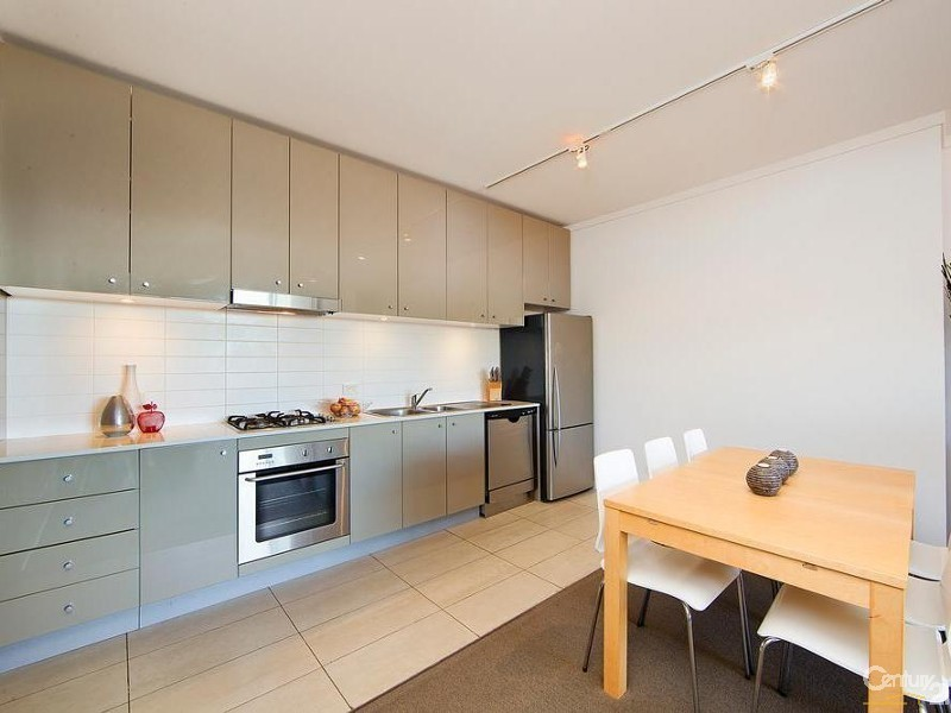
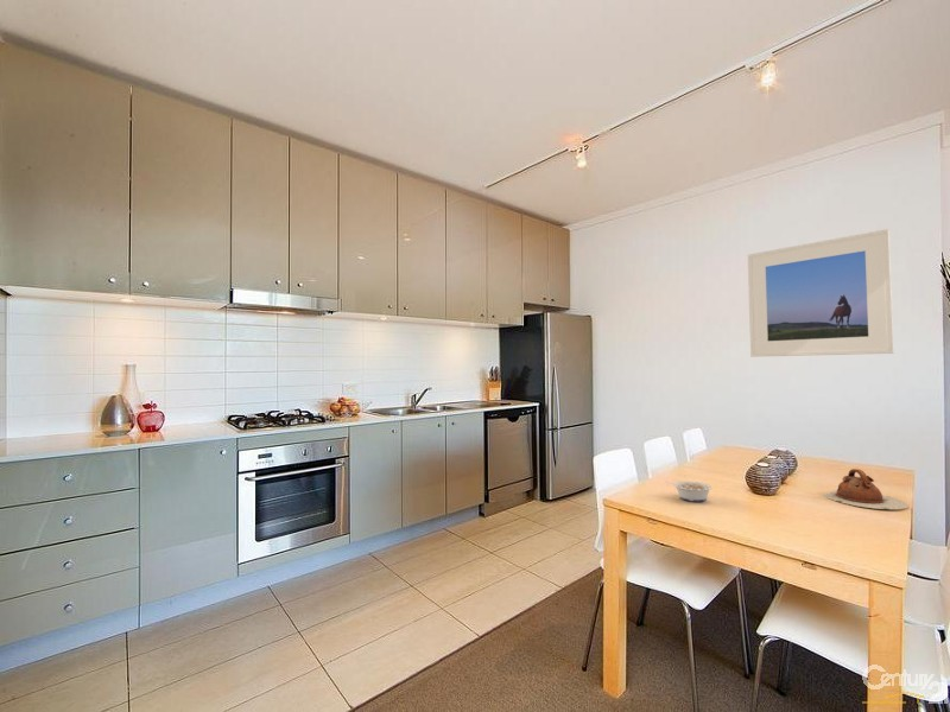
+ legume [665,479,714,503]
+ teapot [821,468,910,510]
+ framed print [747,228,895,358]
